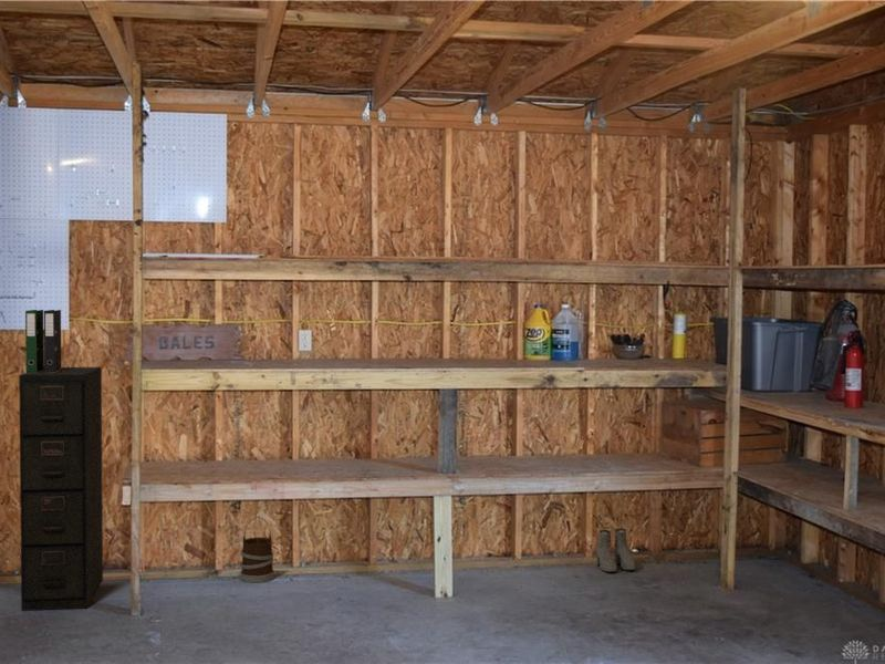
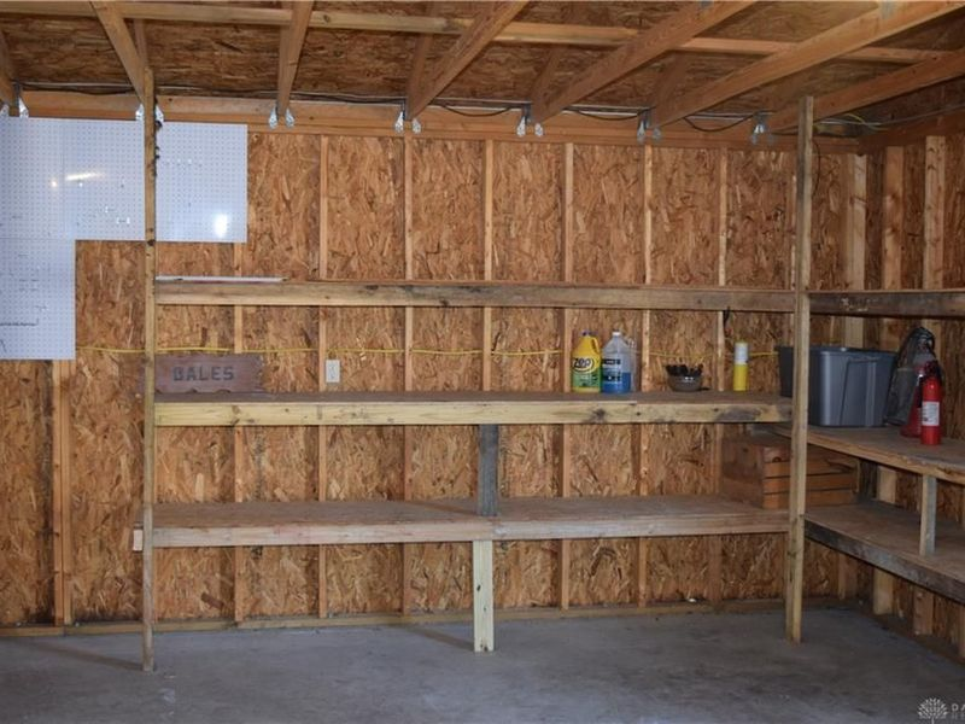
- wooden bucket [239,516,275,583]
- boots [595,528,636,573]
- binder [24,309,62,373]
- filing cabinet [18,366,104,612]
